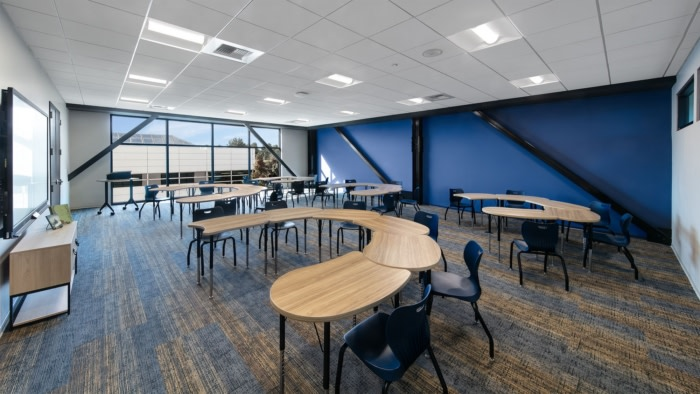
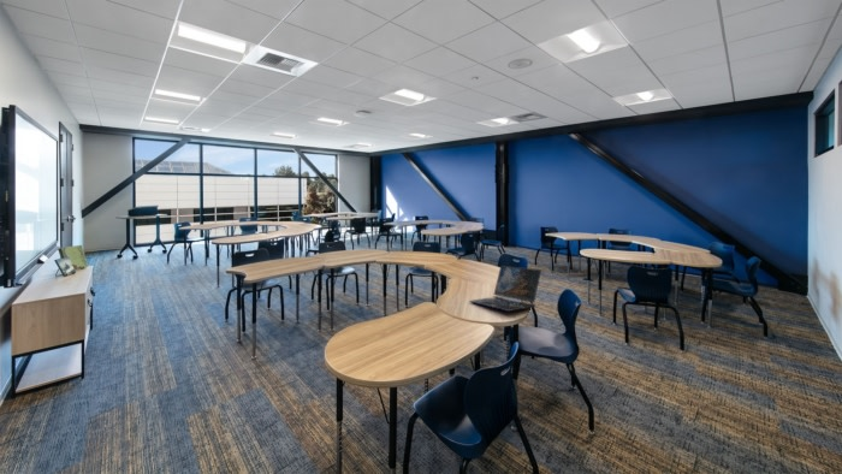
+ laptop [468,265,542,313]
